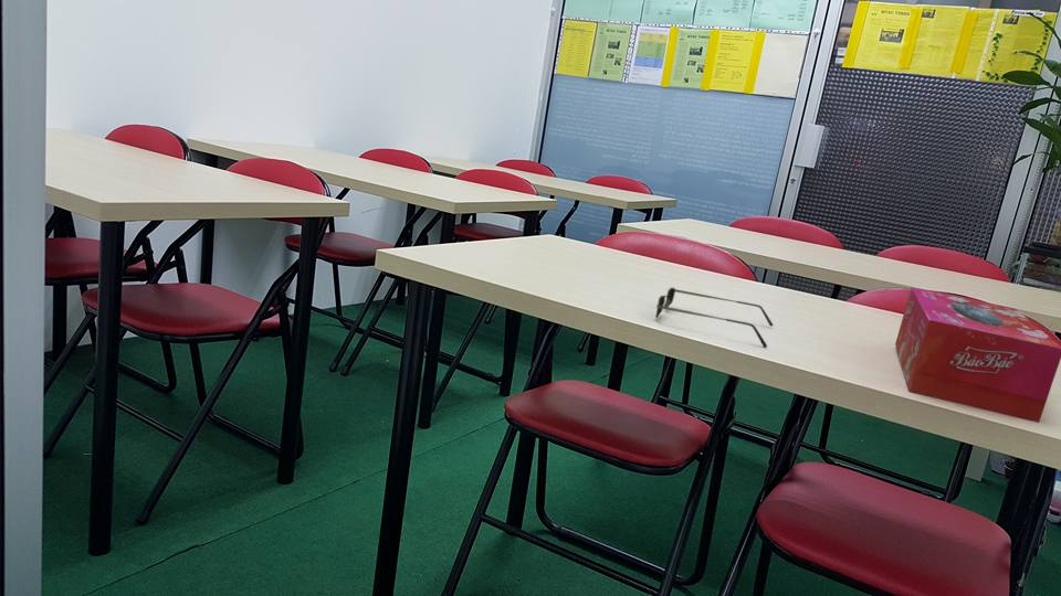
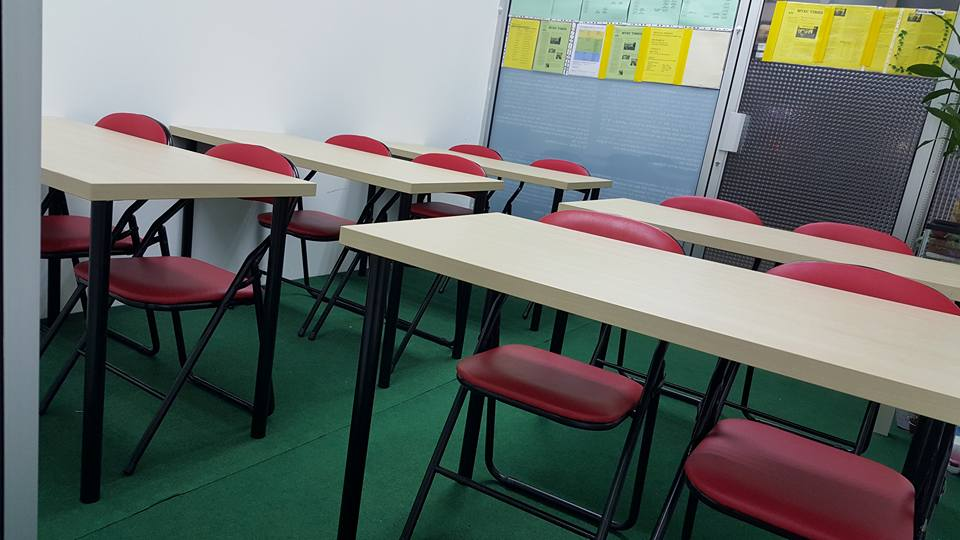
- eyeglasses [654,287,775,349]
- tissue box [894,286,1061,424]
